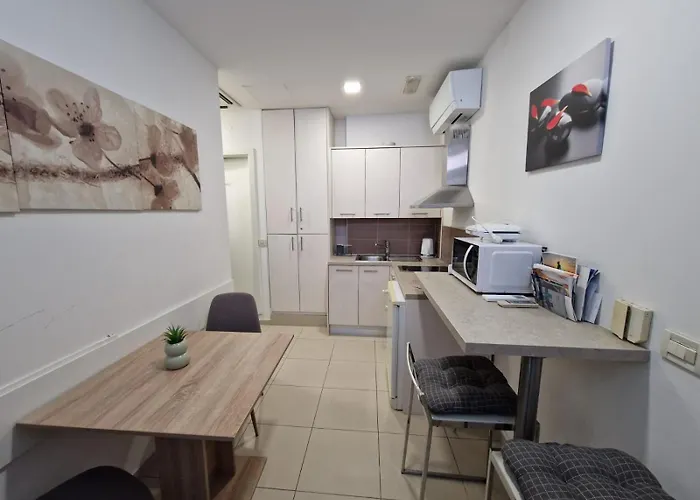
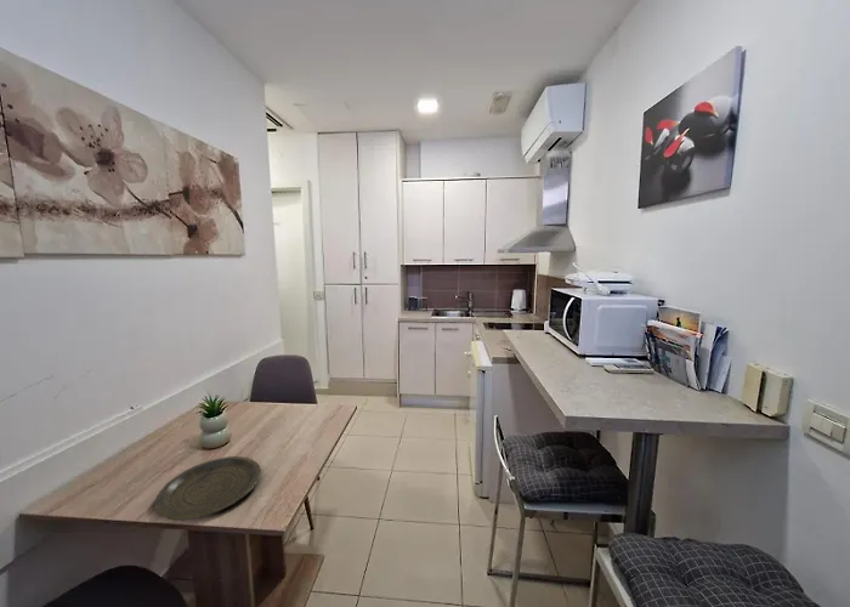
+ plate [153,455,262,522]
